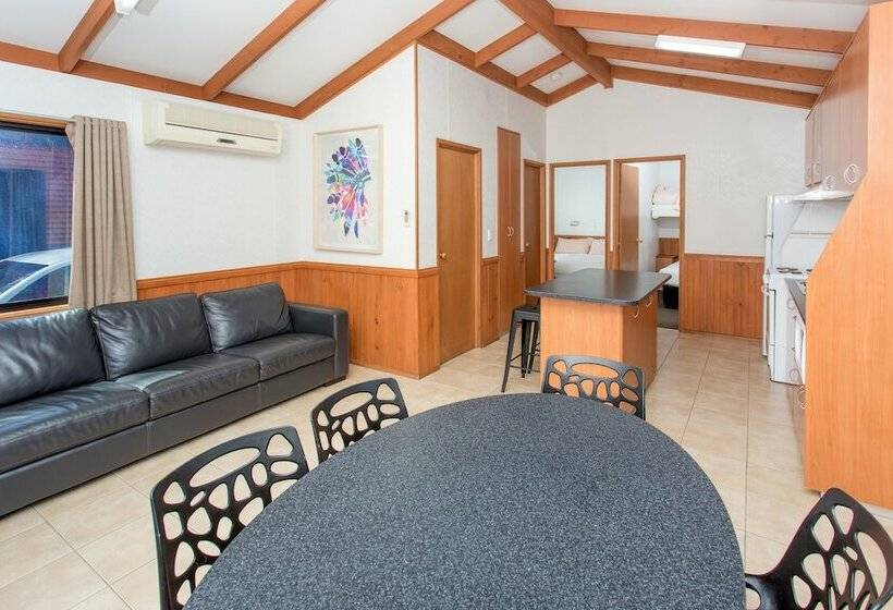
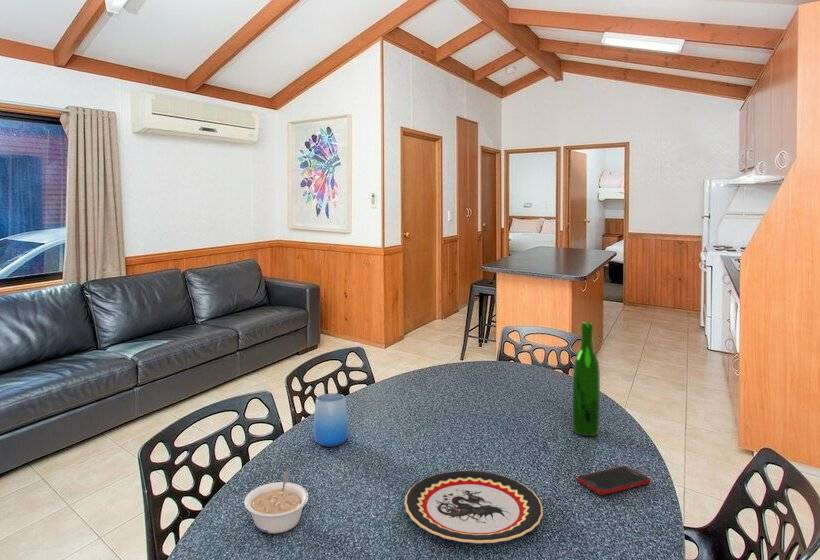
+ cell phone [576,465,651,496]
+ plate [404,470,544,544]
+ wine bottle [571,322,601,437]
+ legume [243,470,310,535]
+ cup [312,392,350,448]
